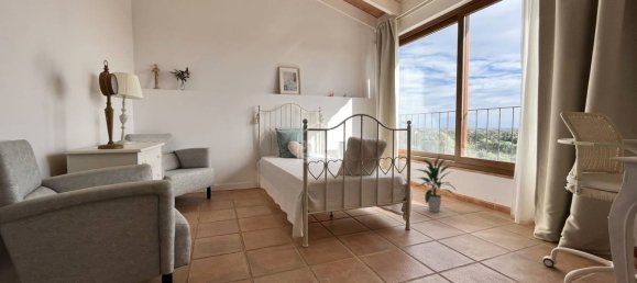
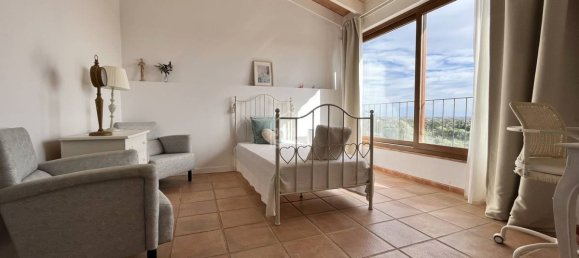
- indoor plant [411,155,458,214]
